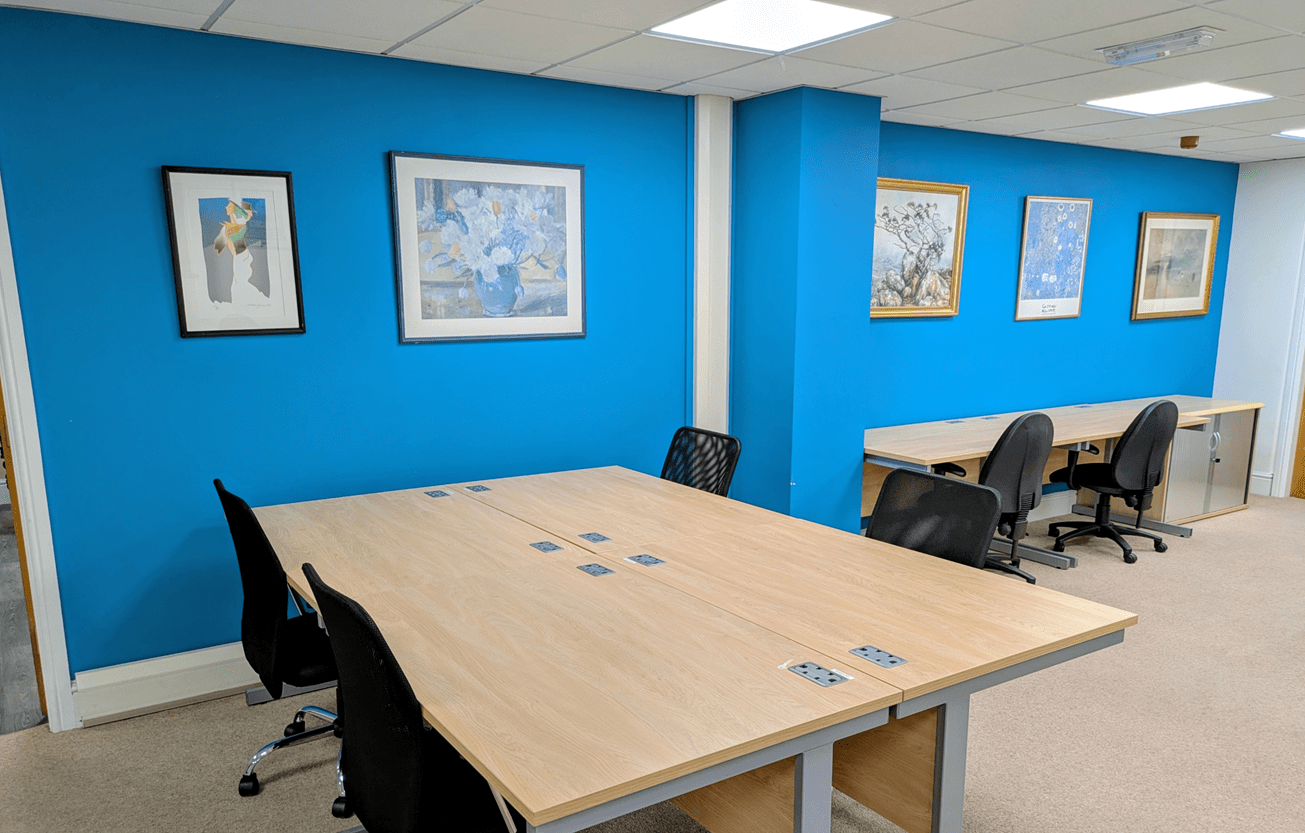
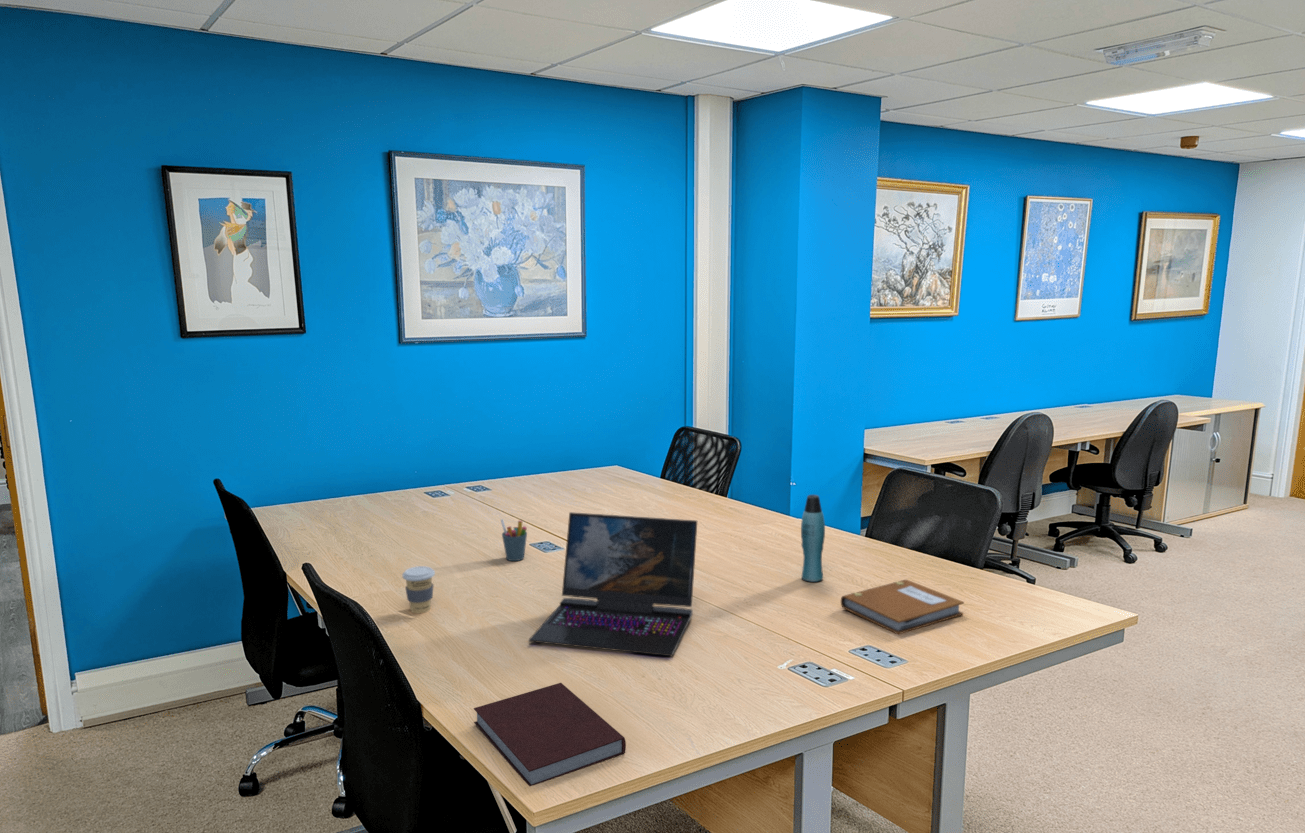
+ coffee cup [401,565,436,615]
+ laptop [528,511,698,657]
+ notebook [473,682,627,787]
+ bottle [800,494,826,583]
+ notebook [840,579,965,635]
+ pen holder [500,518,528,562]
